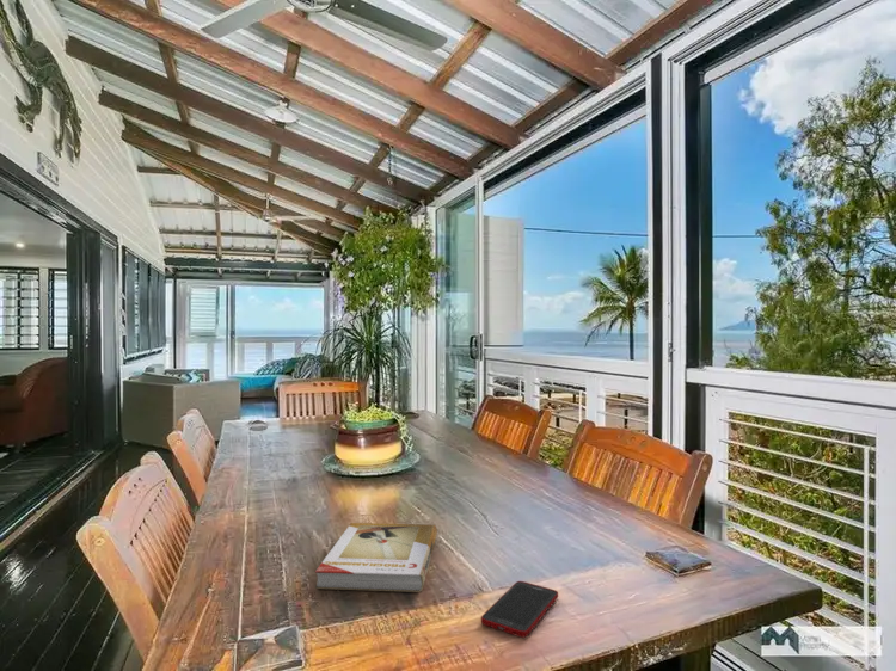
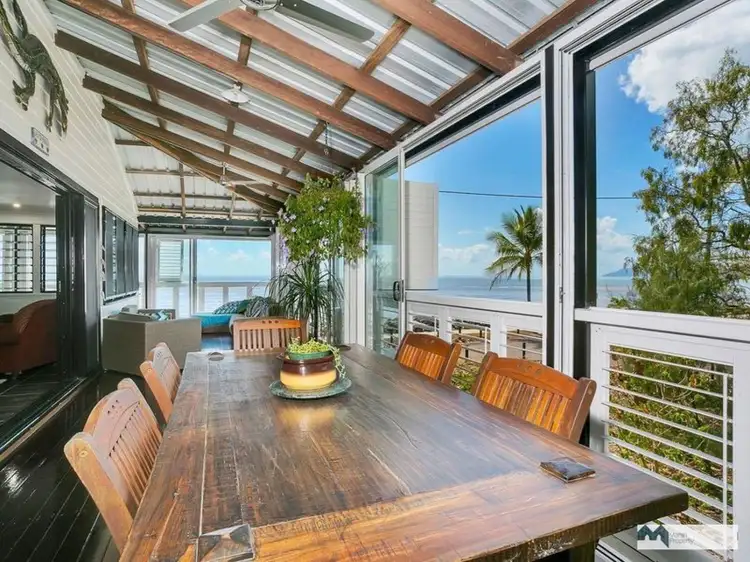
- cell phone [480,580,559,639]
- book [314,522,438,593]
